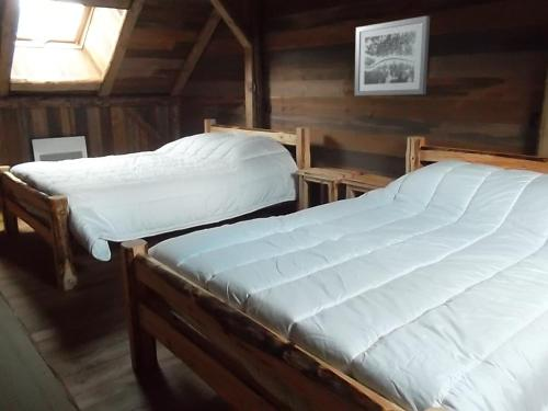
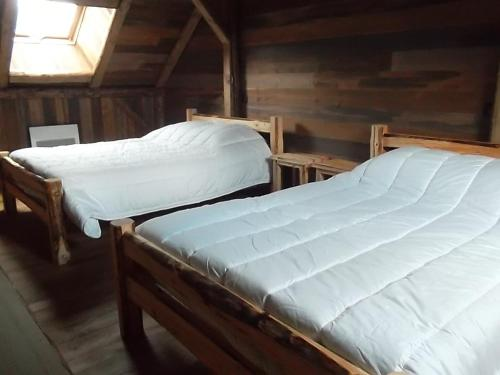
- wall art [354,14,431,96]
